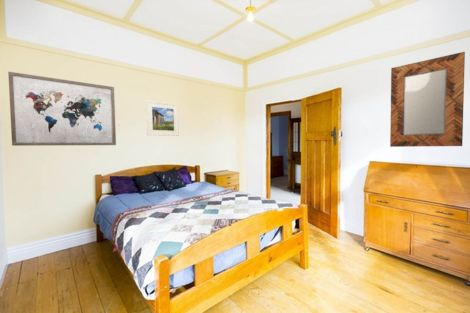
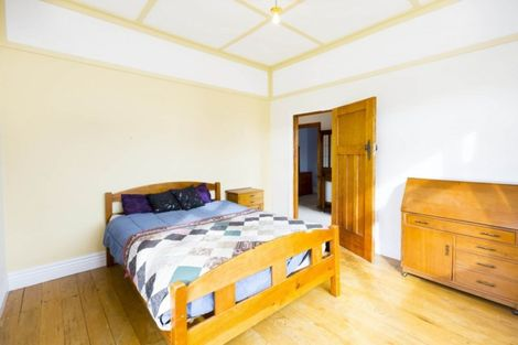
- wall art [7,71,117,147]
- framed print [145,100,180,137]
- home mirror [389,51,466,148]
